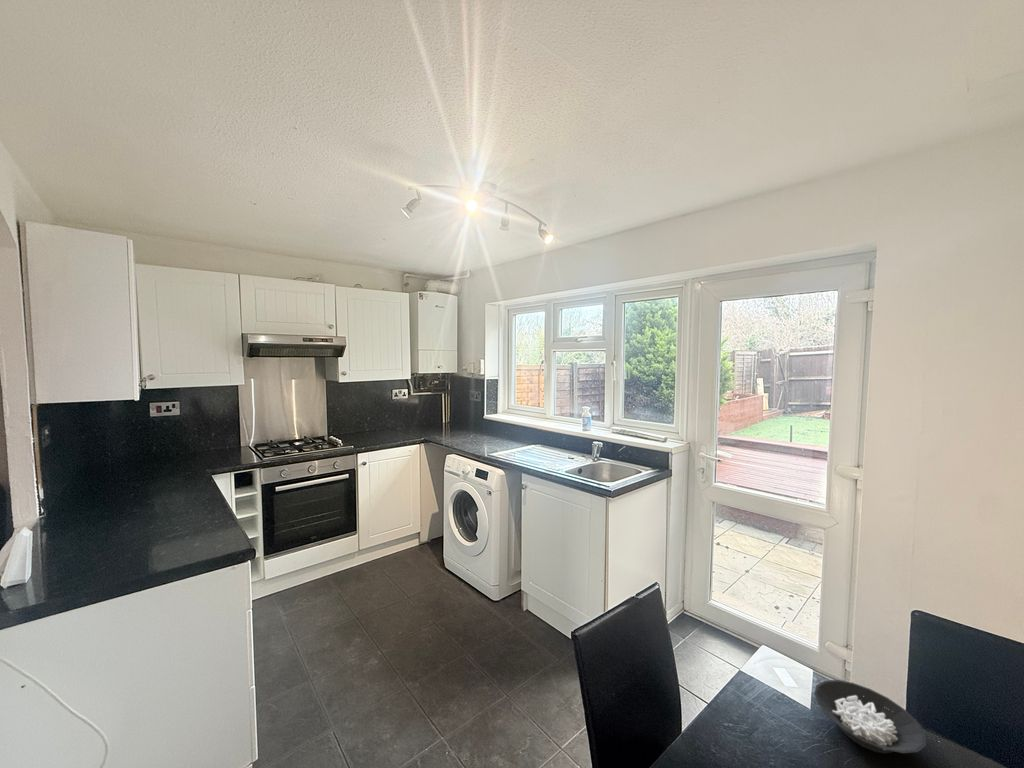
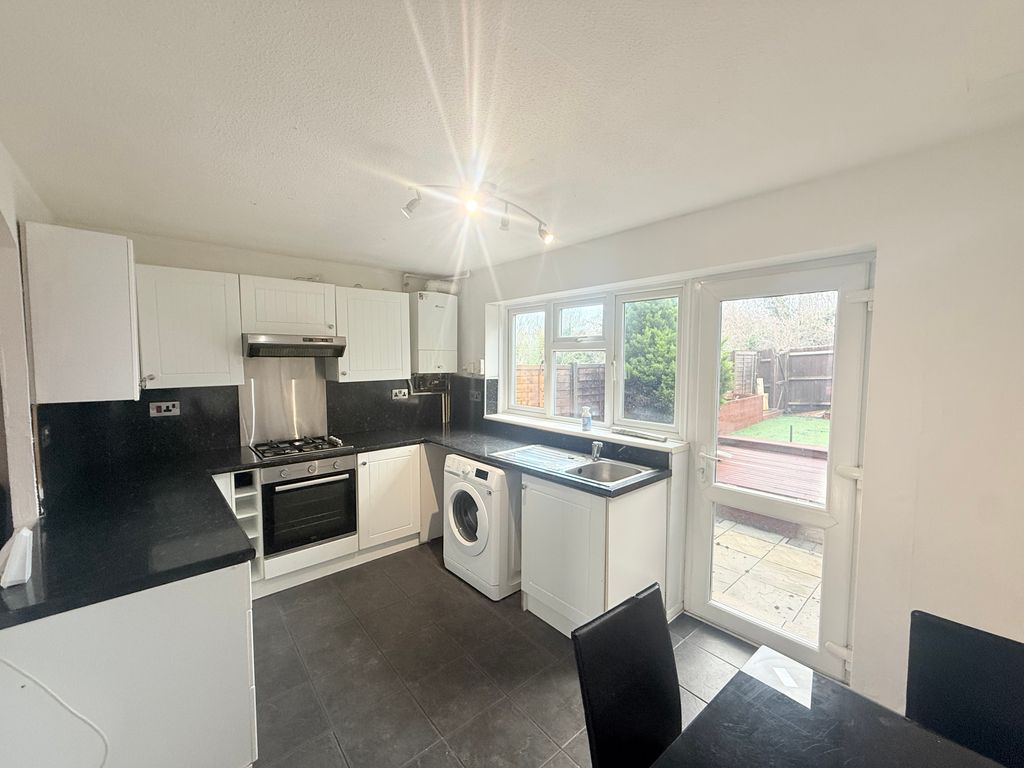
- cereal bowl [813,679,927,754]
